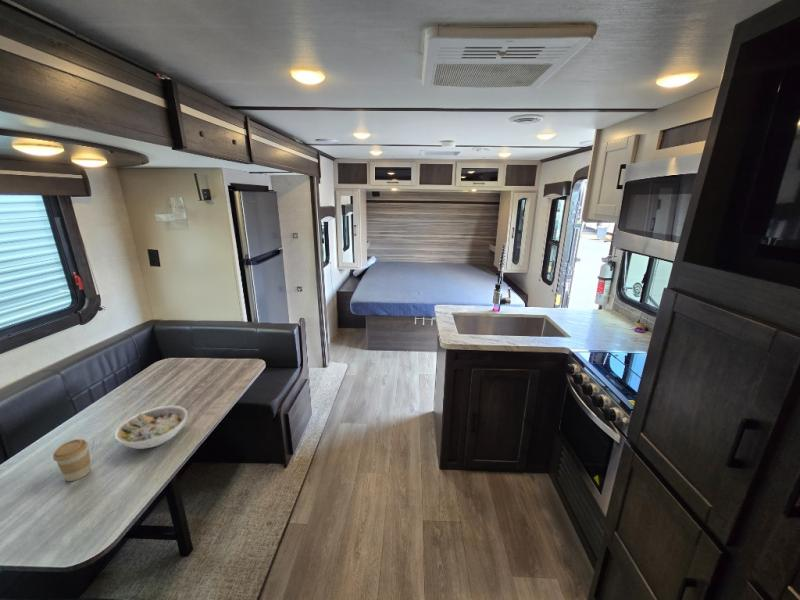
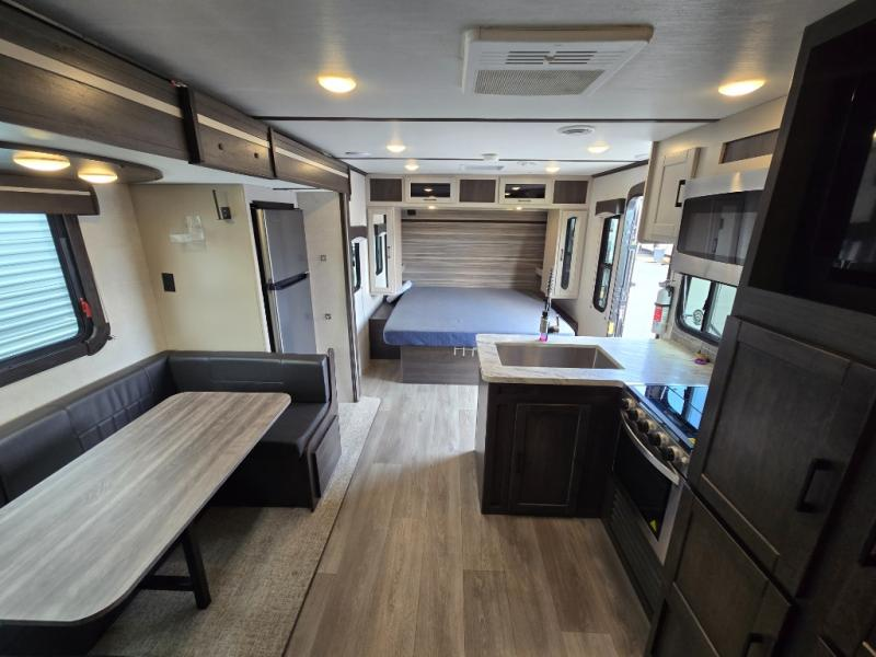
- coffee cup [52,438,92,482]
- bowl [114,405,188,450]
